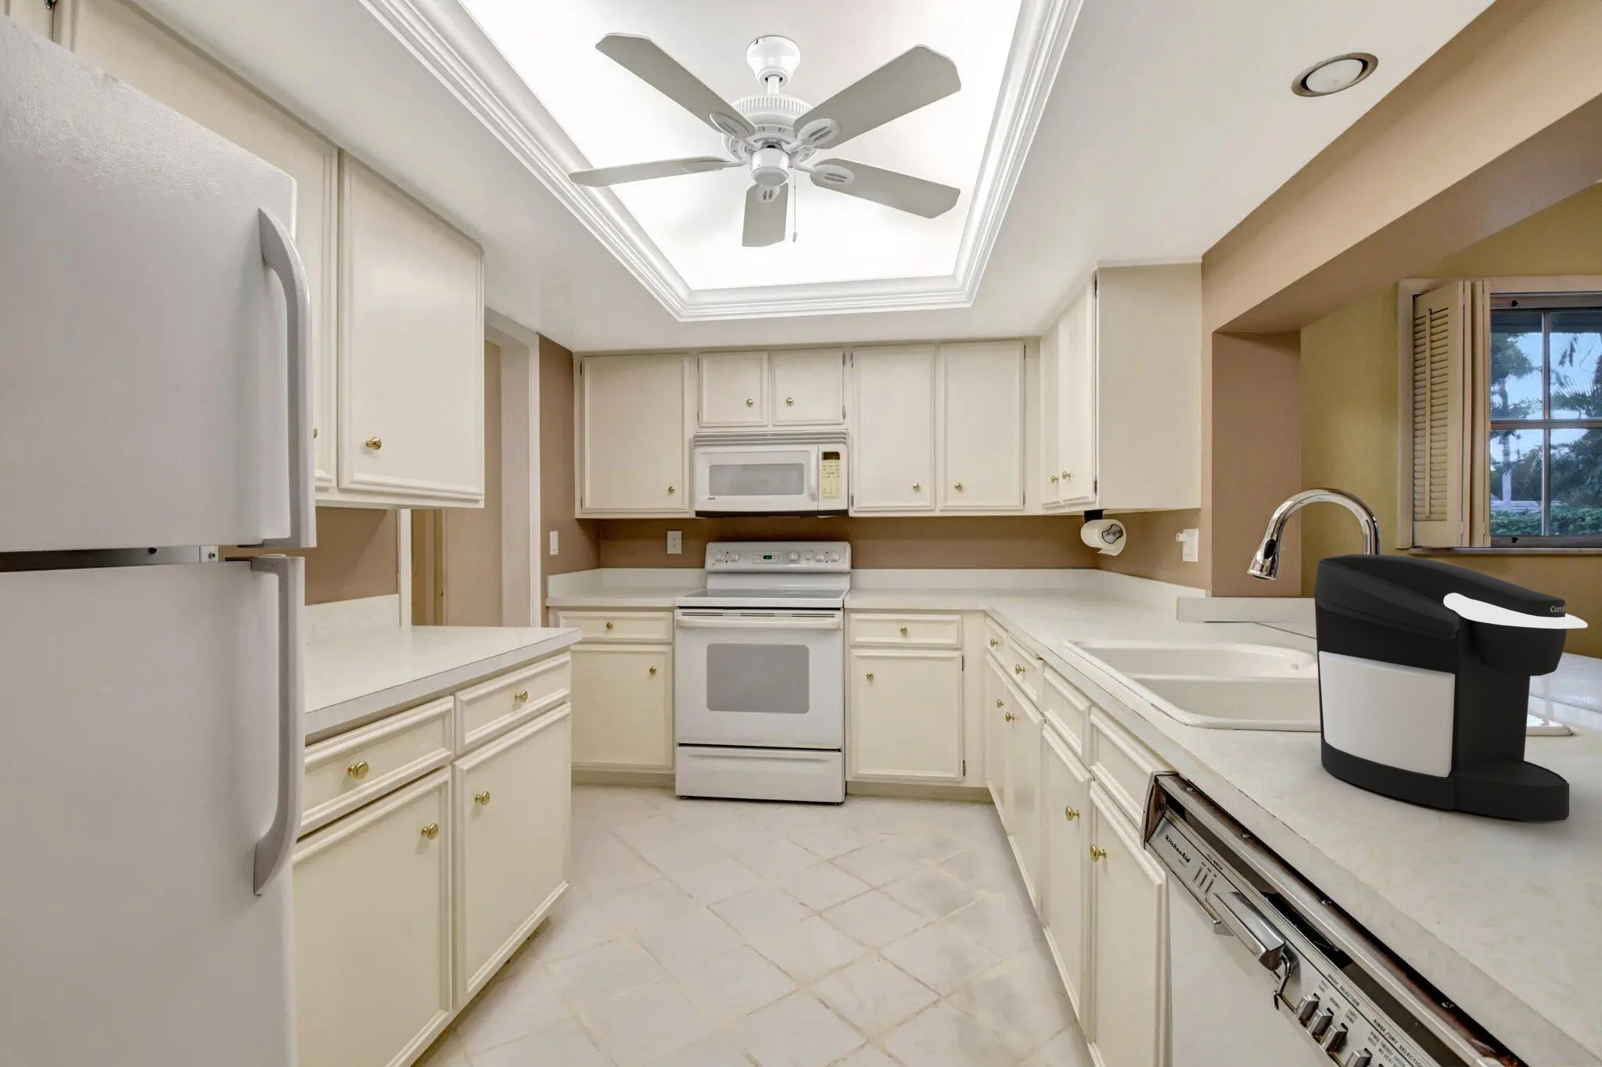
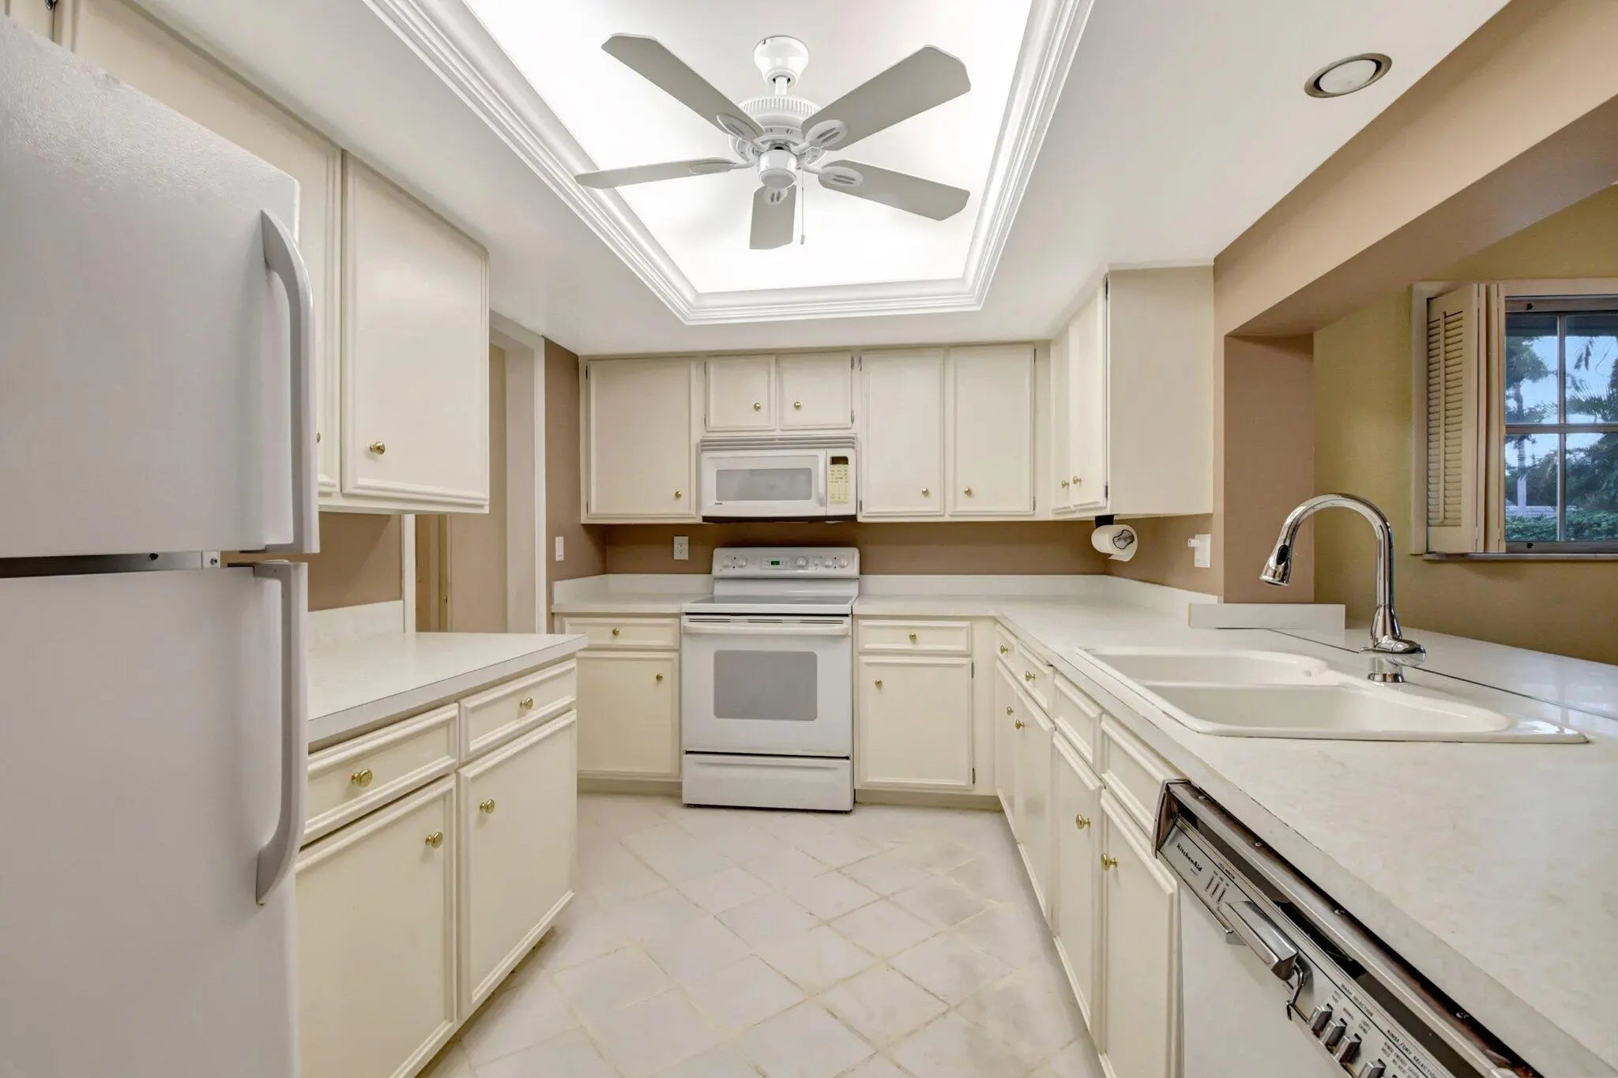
- coffee maker [1314,554,1588,823]
